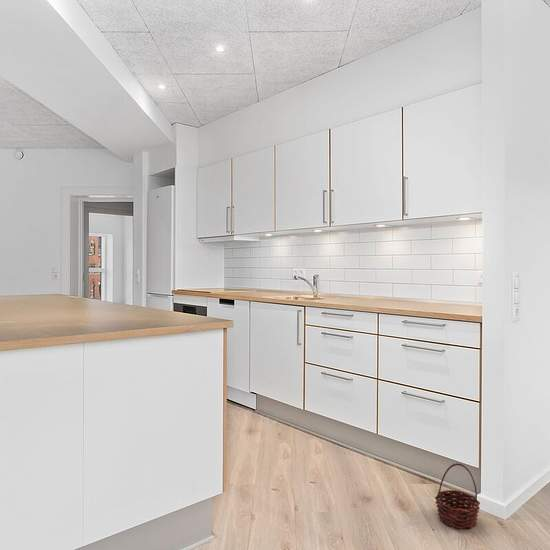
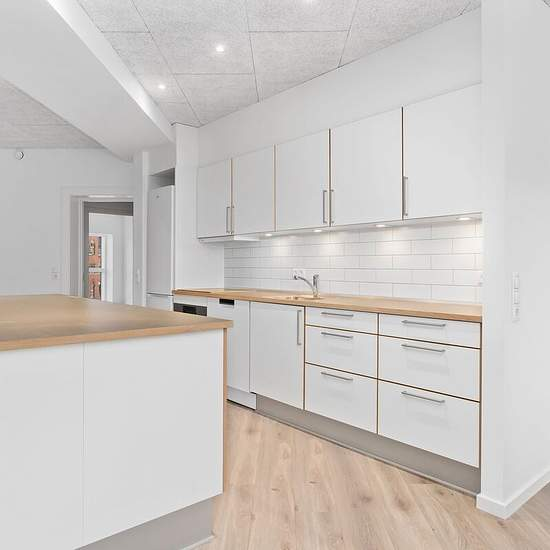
- basket [434,462,481,530]
